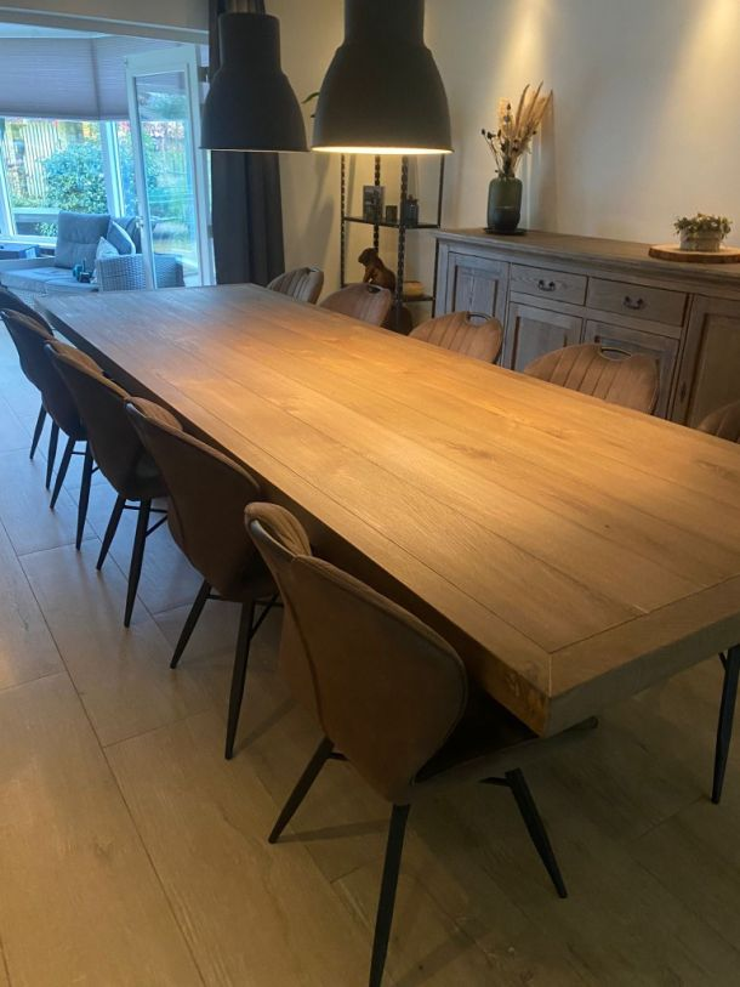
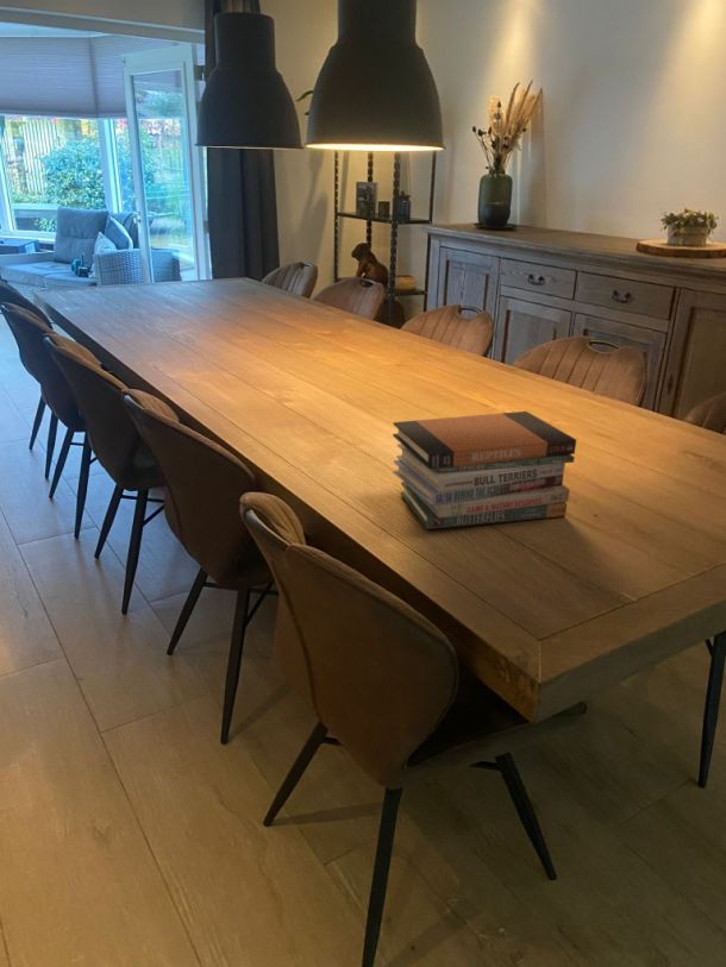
+ book stack [392,410,577,530]
